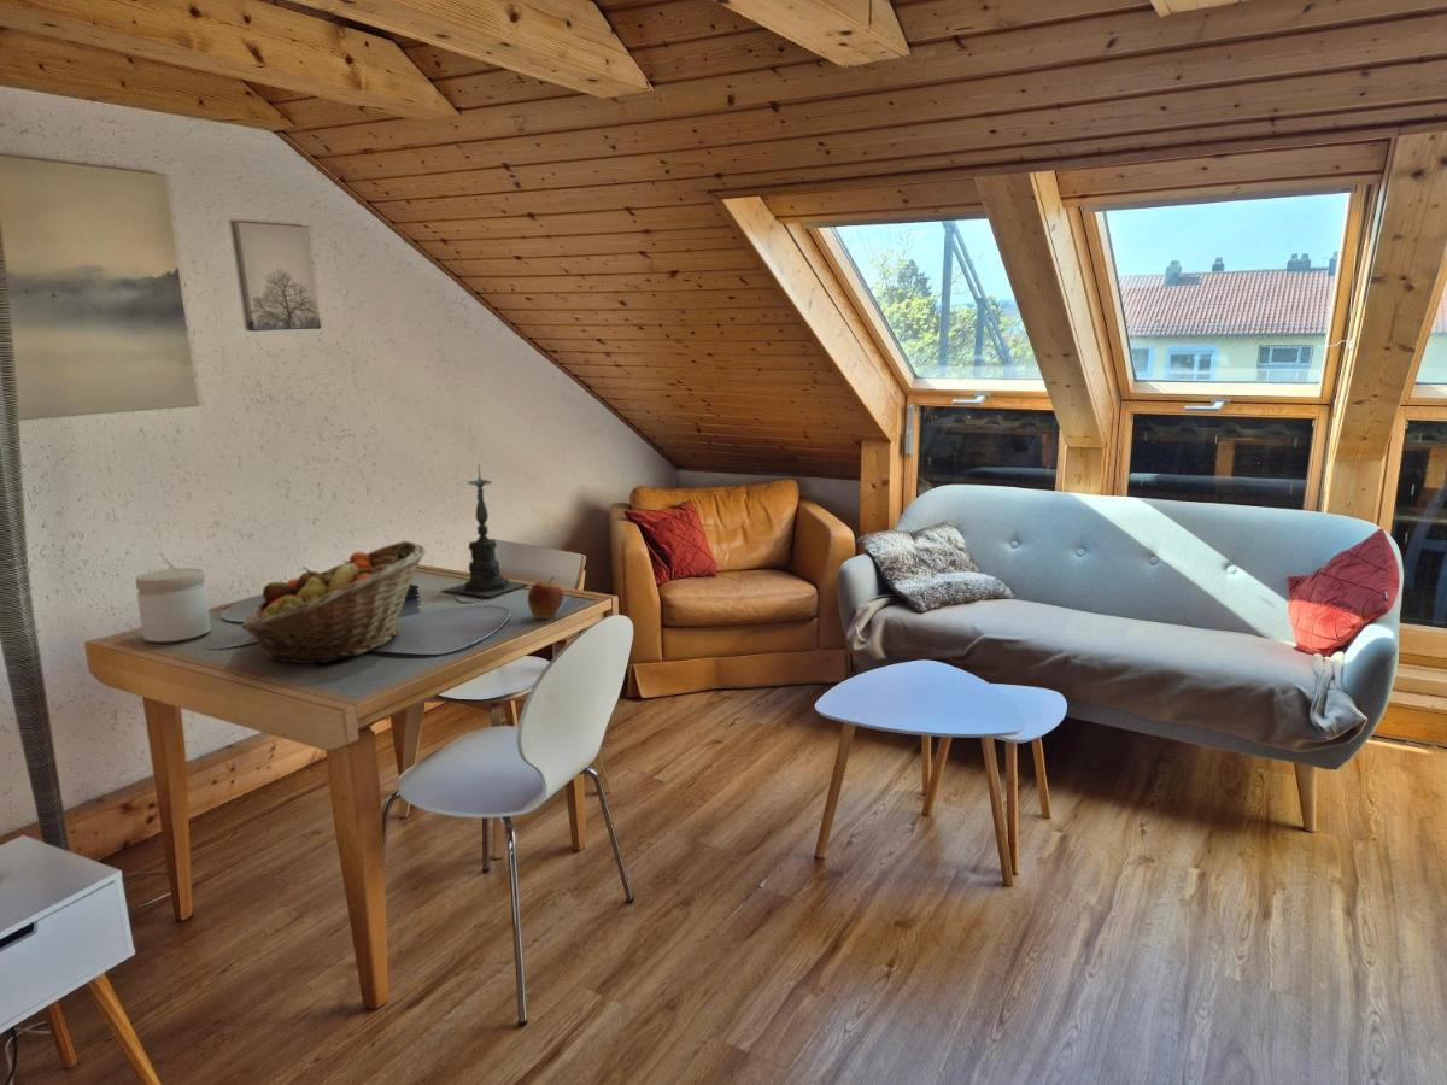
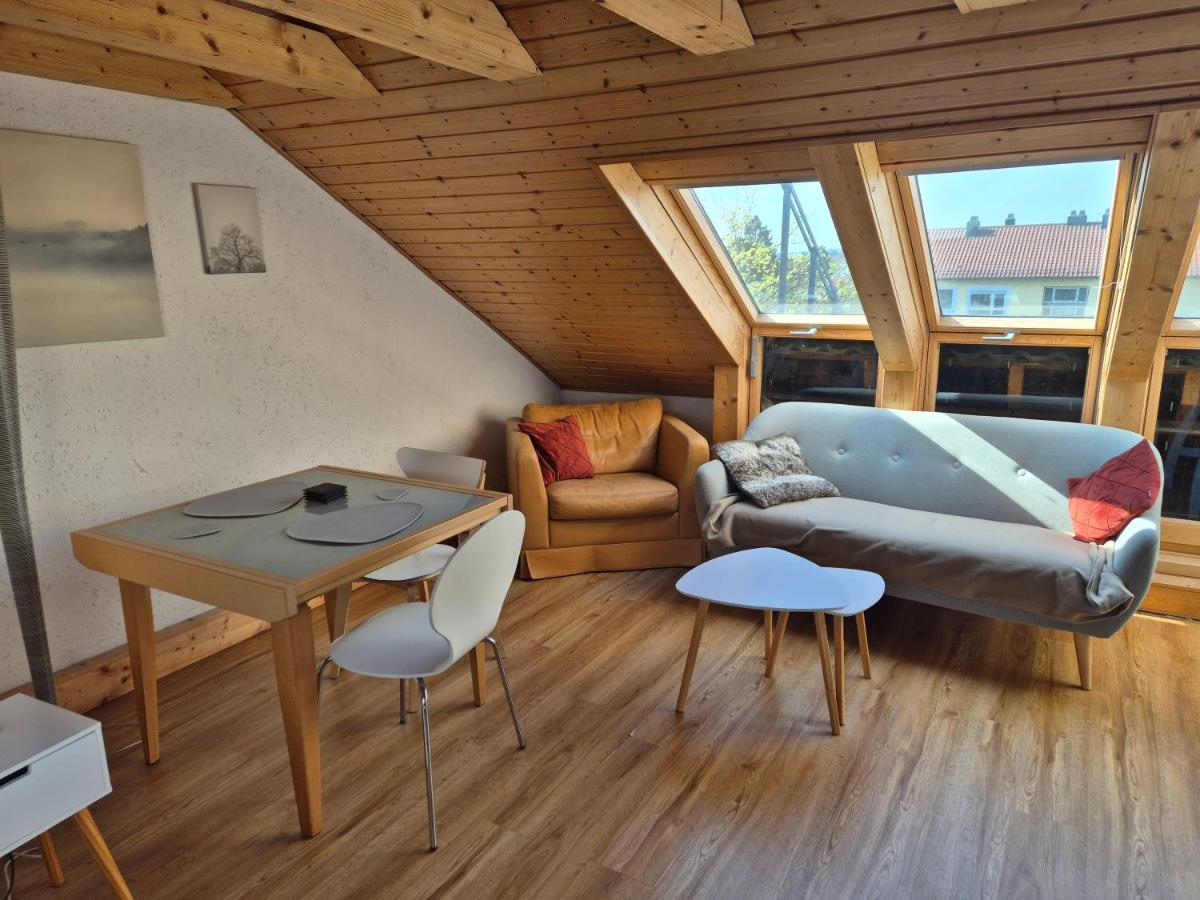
- fruit basket [240,540,427,664]
- apple [527,576,564,620]
- candle holder [440,465,528,598]
- jar [134,567,212,643]
